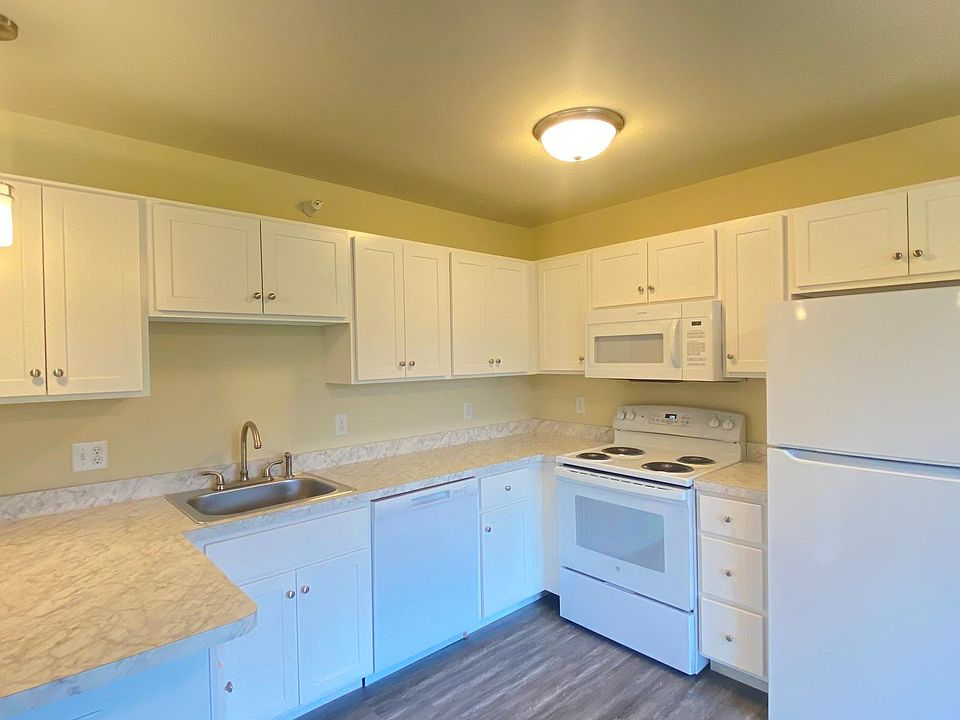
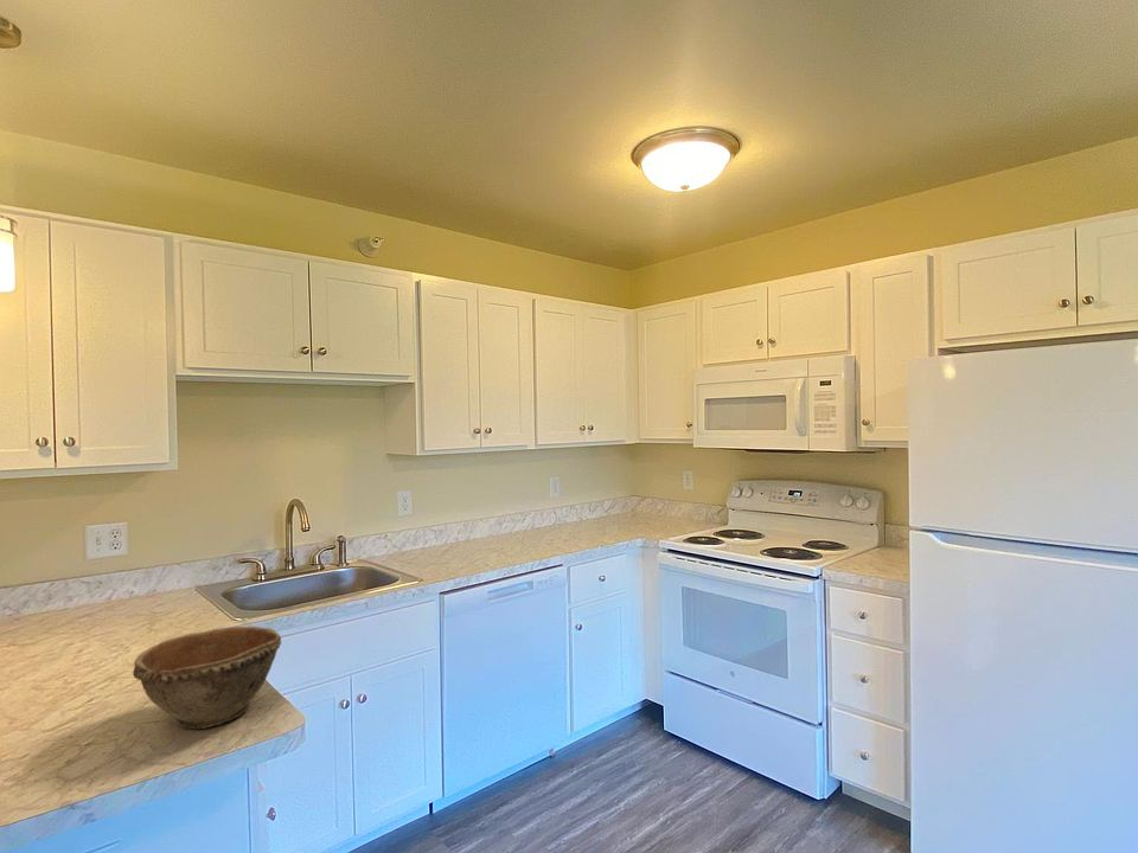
+ bowl [132,626,282,730]
